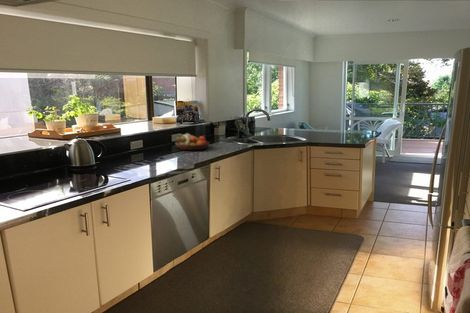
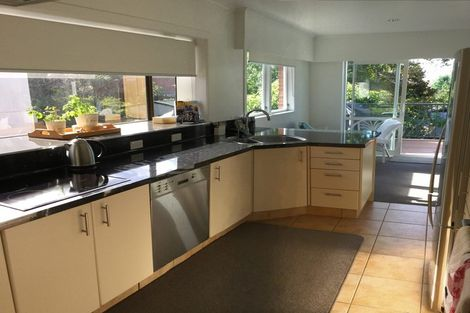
- fruit bowl [174,132,210,151]
